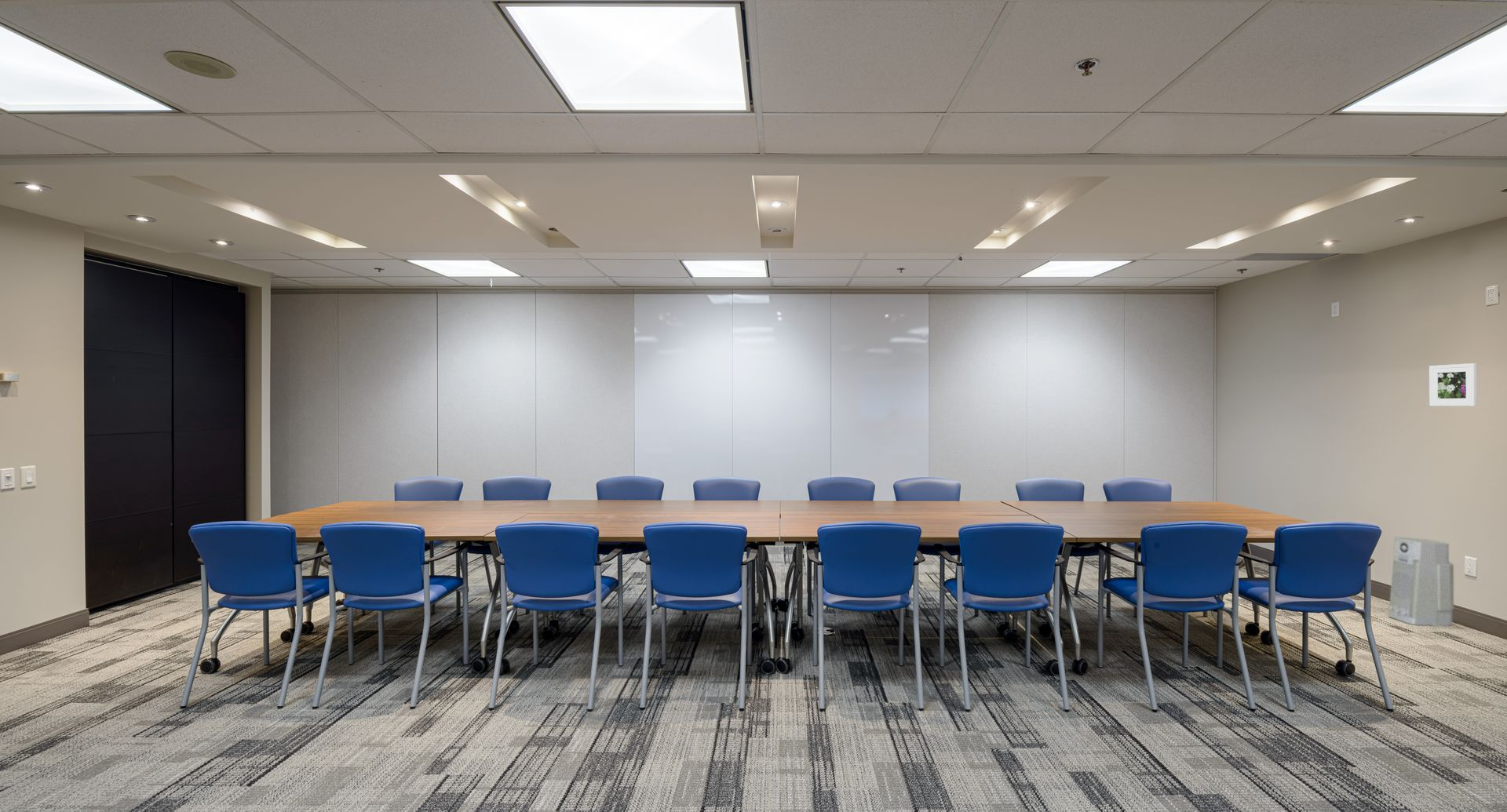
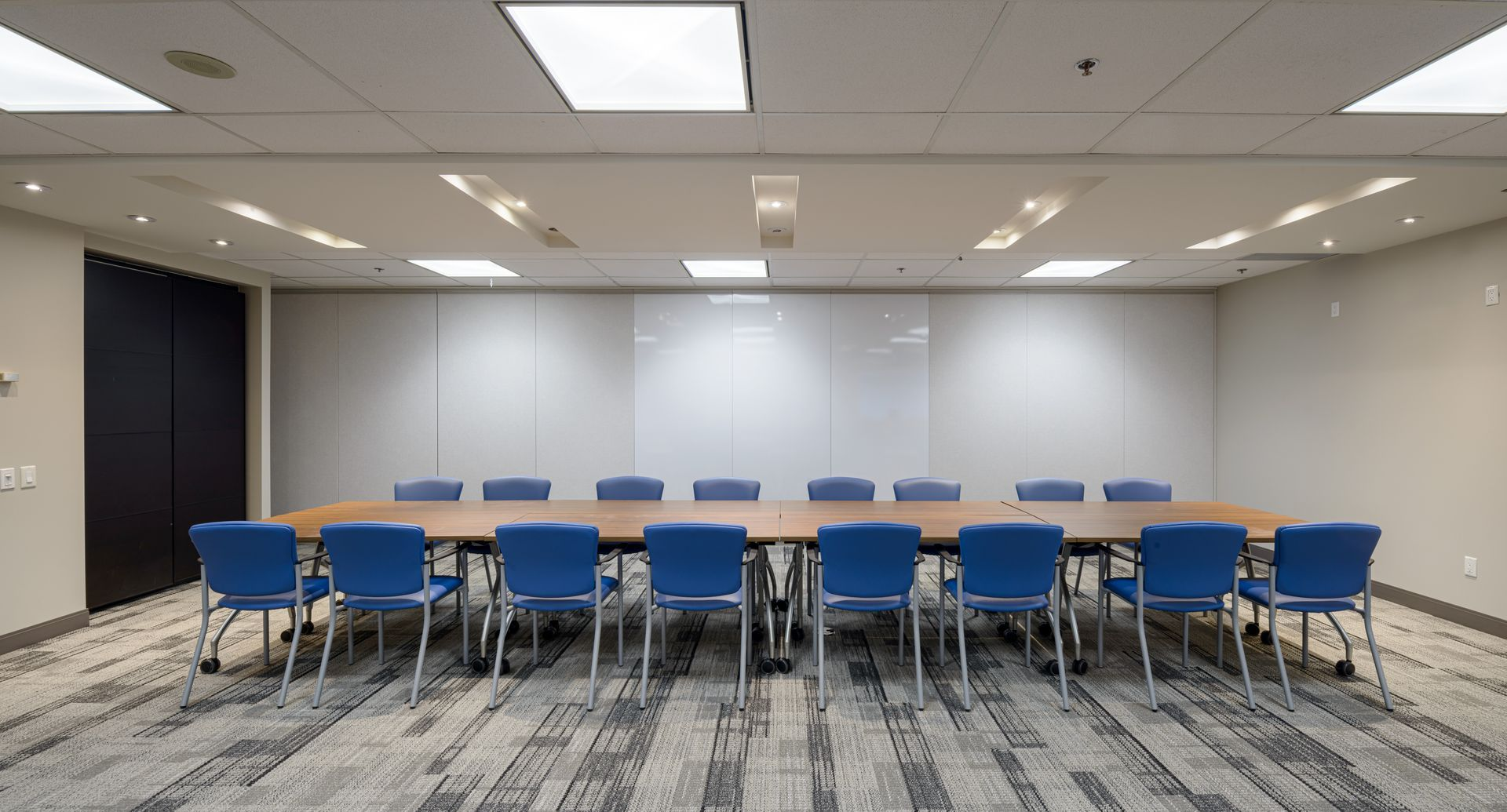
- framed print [1429,362,1478,407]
- air purifier [1388,536,1454,627]
